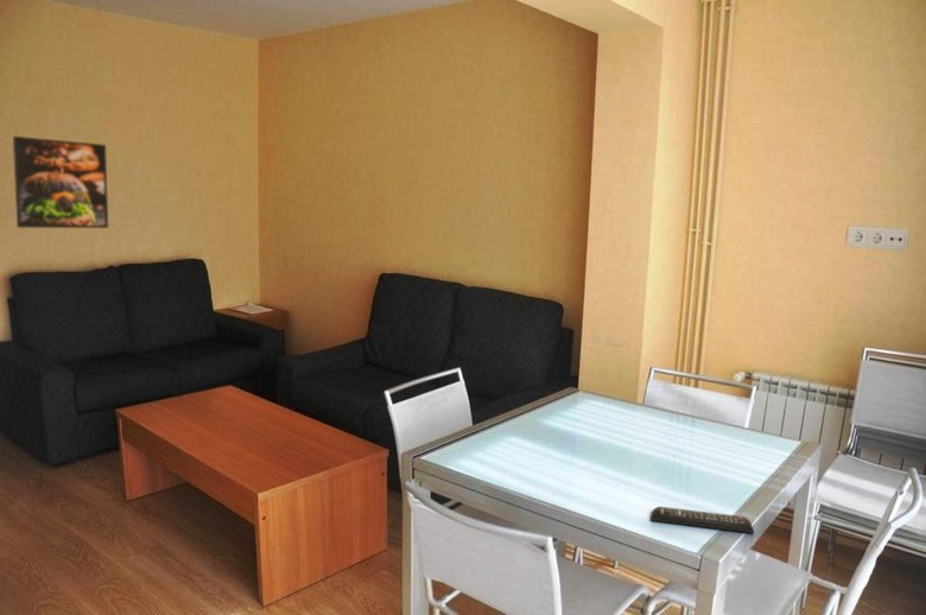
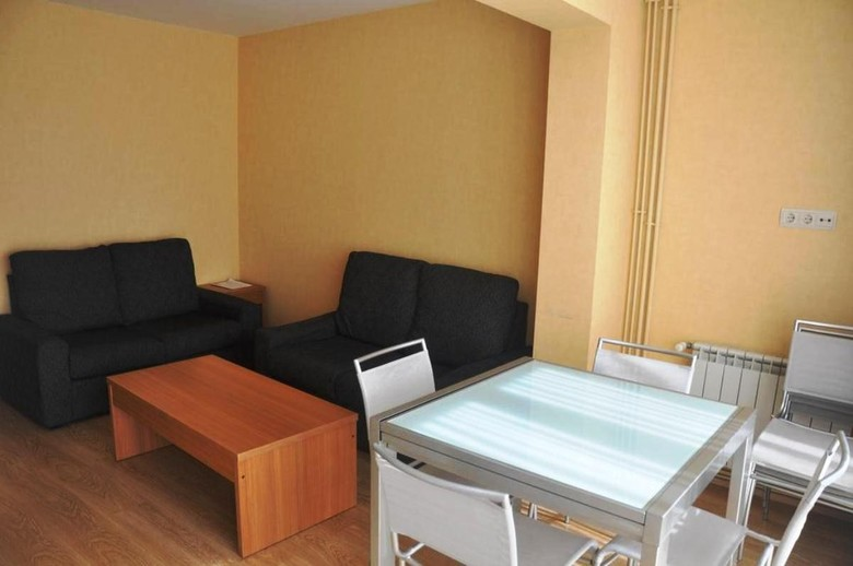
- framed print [12,135,109,229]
- remote control [649,506,755,534]
